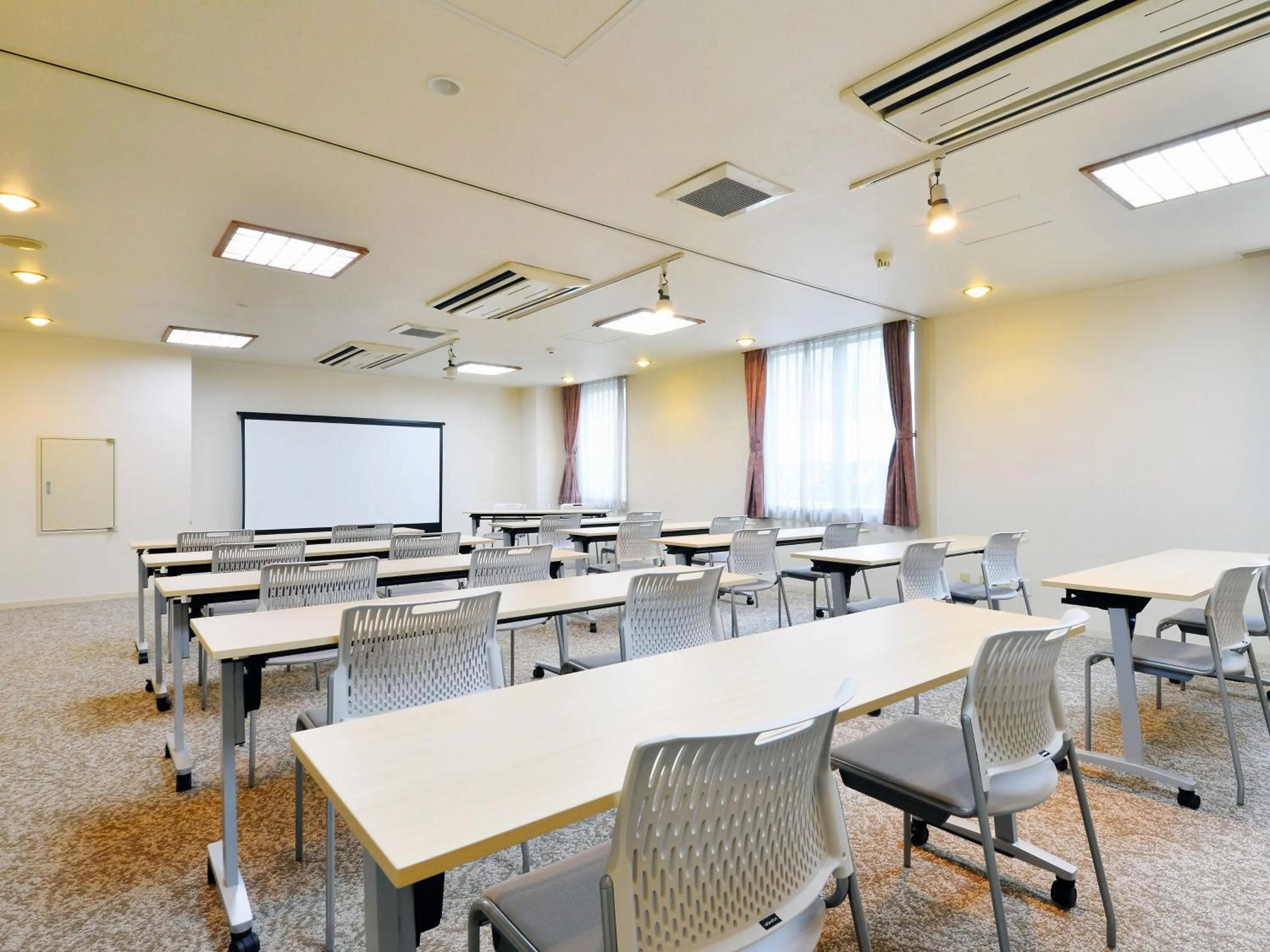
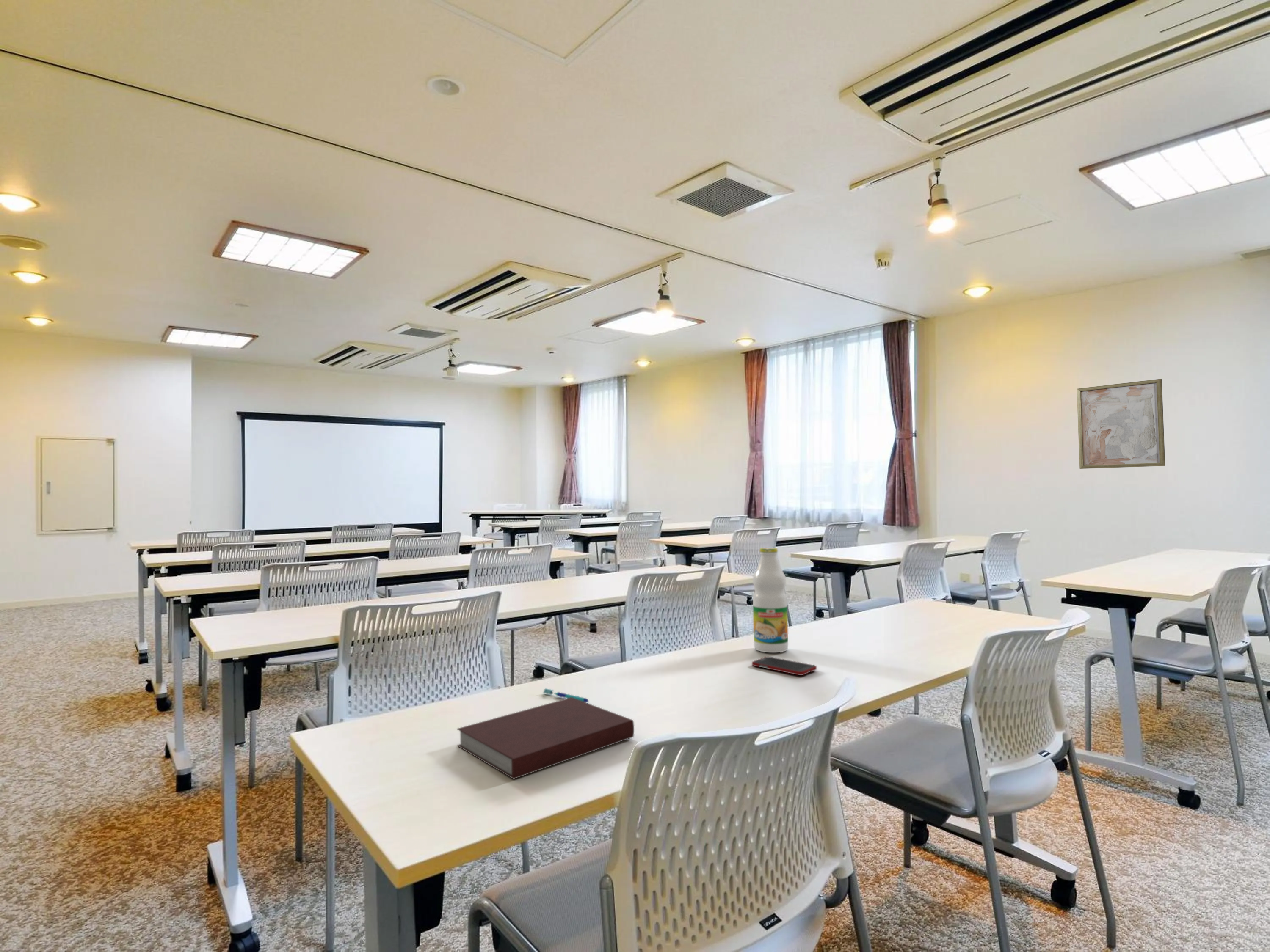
+ pen [543,688,589,703]
+ wall art [1077,378,1165,469]
+ notebook [457,697,635,780]
+ cell phone [751,656,817,676]
+ bottle [752,547,789,653]
